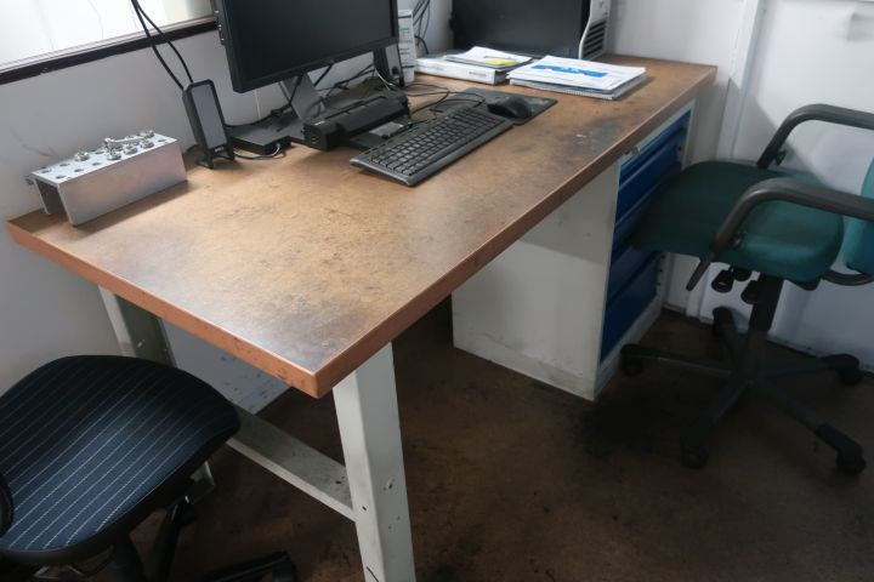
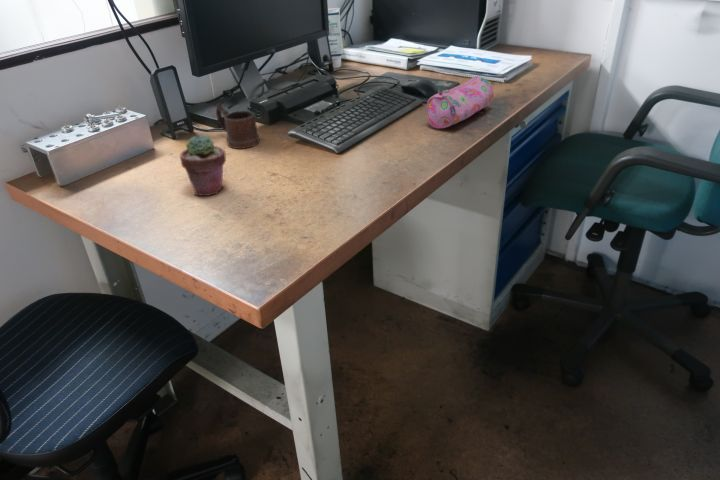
+ mug [215,102,261,150]
+ pencil case [426,75,494,129]
+ potted succulent [179,133,227,197]
